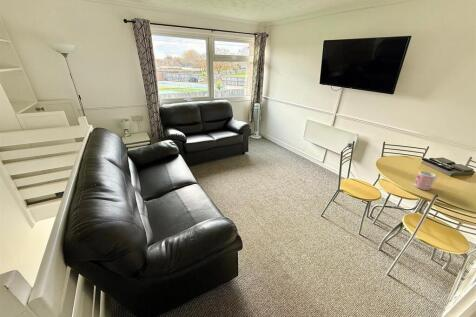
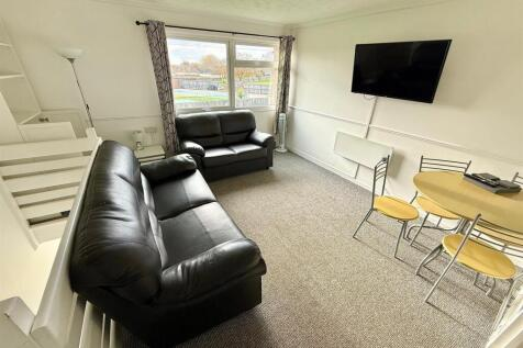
- mug [413,170,438,191]
